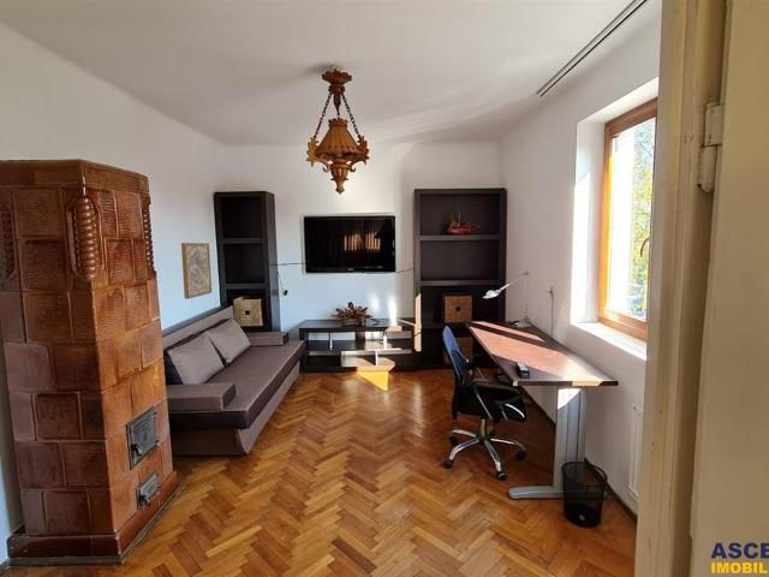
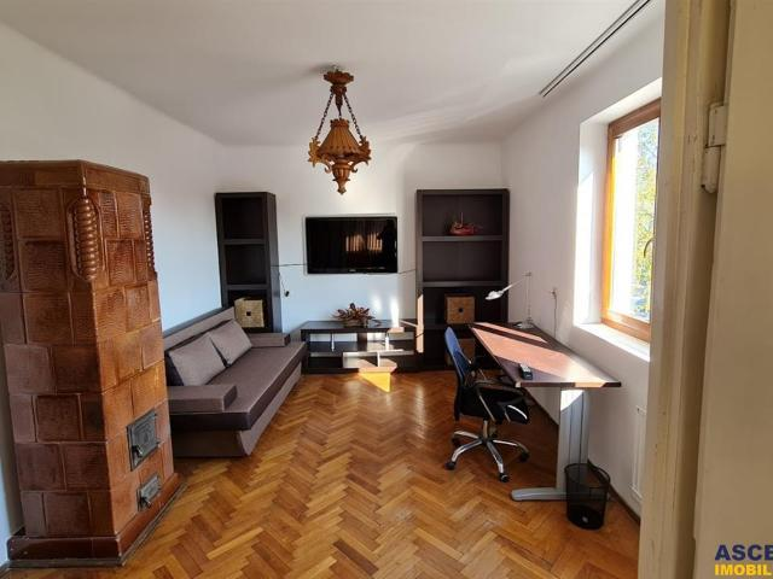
- wall art [180,242,213,301]
